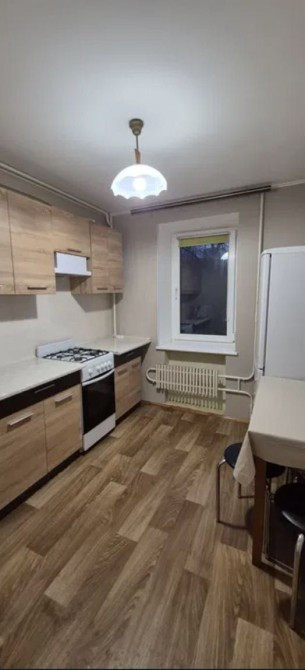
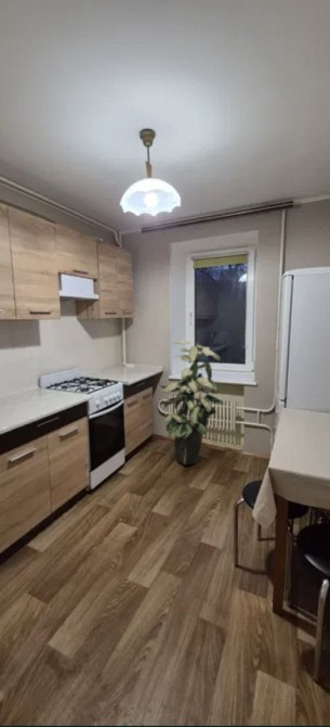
+ indoor plant [159,340,225,467]
